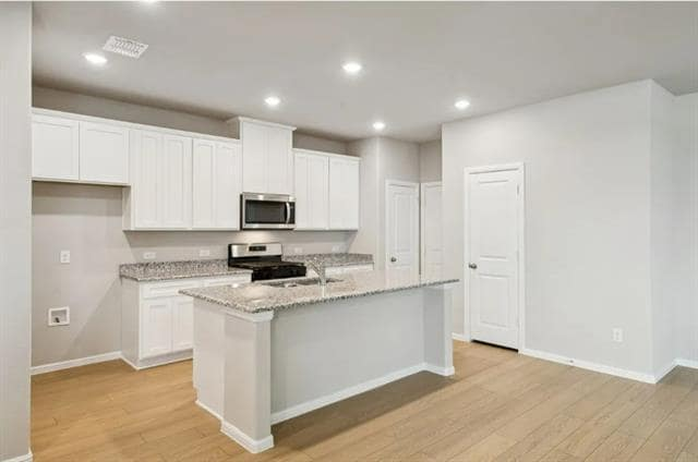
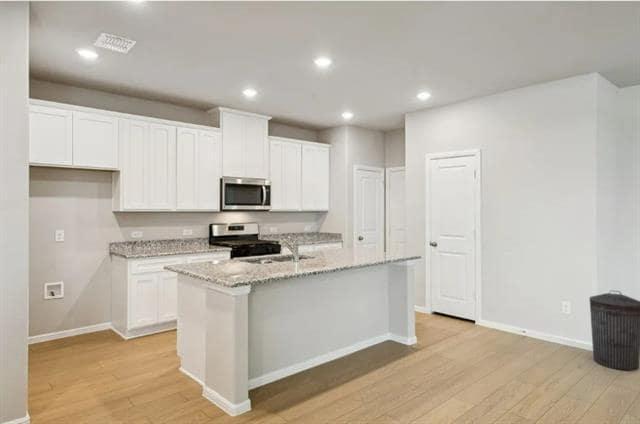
+ trash can [589,289,640,372]
